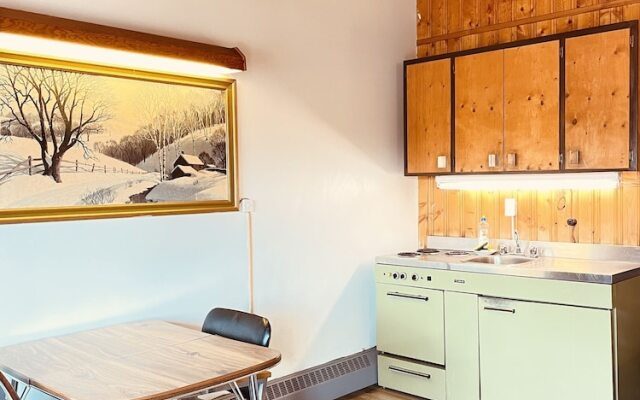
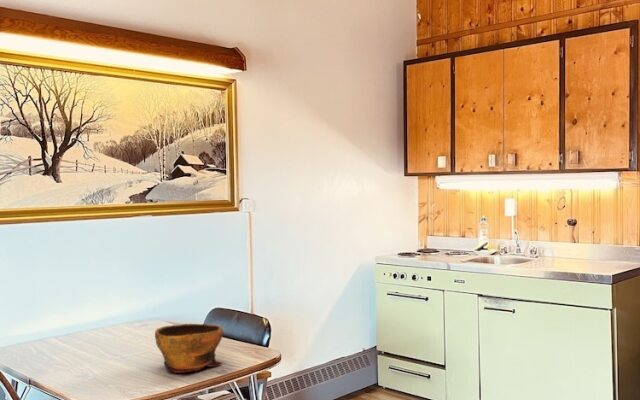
+ bowl [154,323,224,374]
